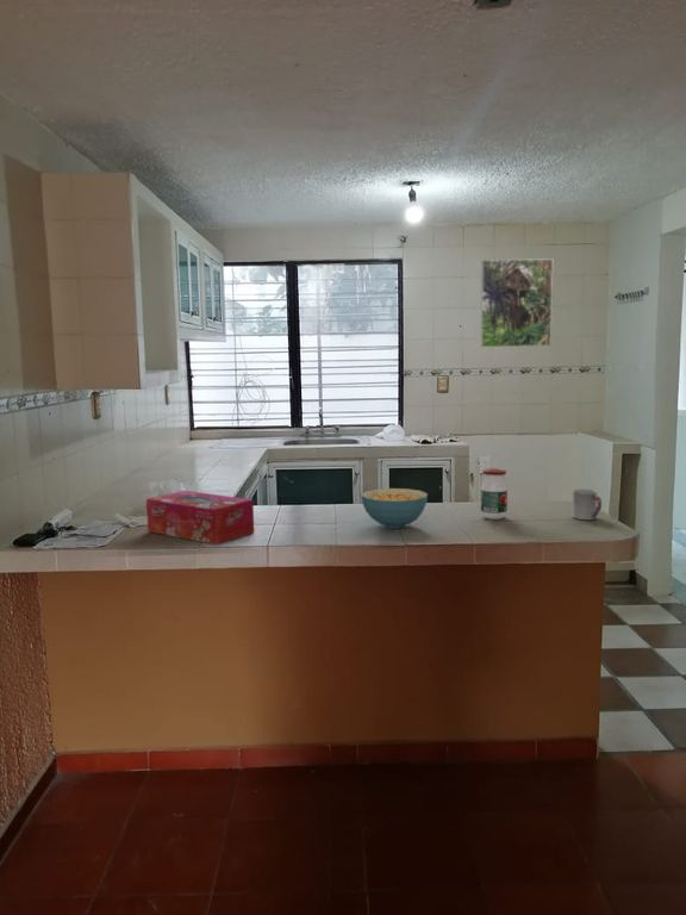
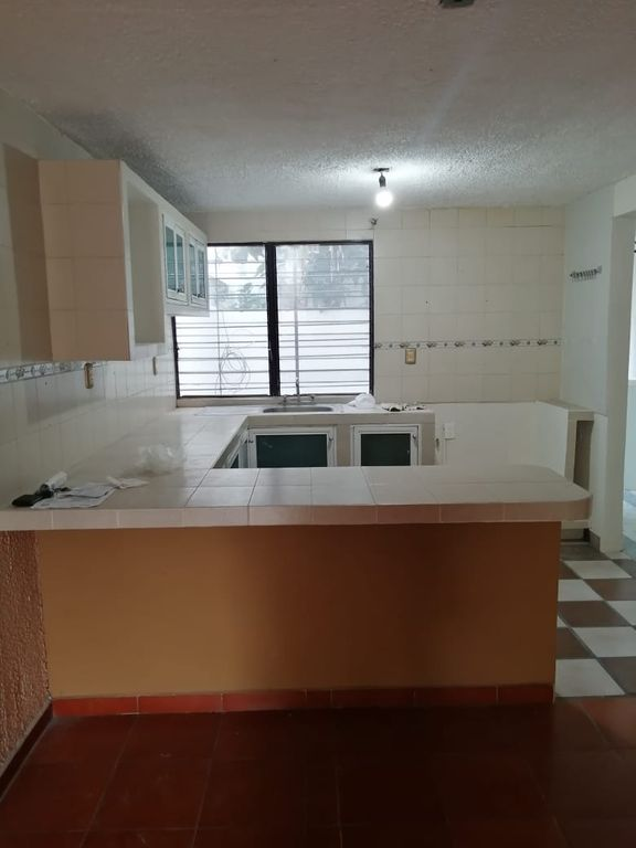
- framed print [480,257,554,348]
- jar [480,467,509,521]
- cup [570,488,603,521]
- tissue box [145,490,255,546]
- cereal bowl [361,487,429,530]
